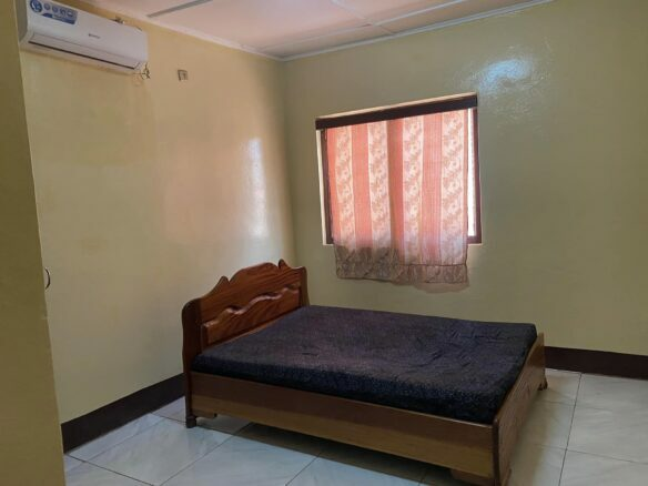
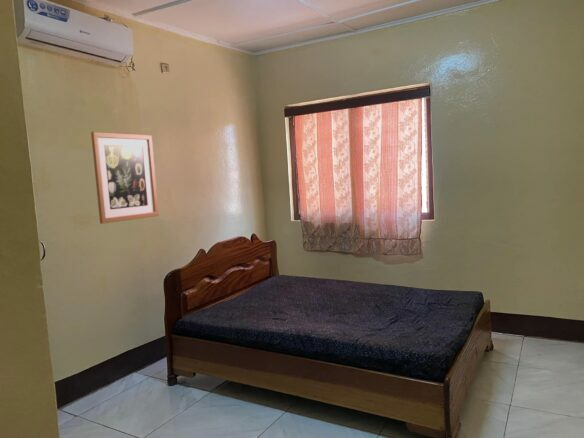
+ wall art [90,131,160,225]
